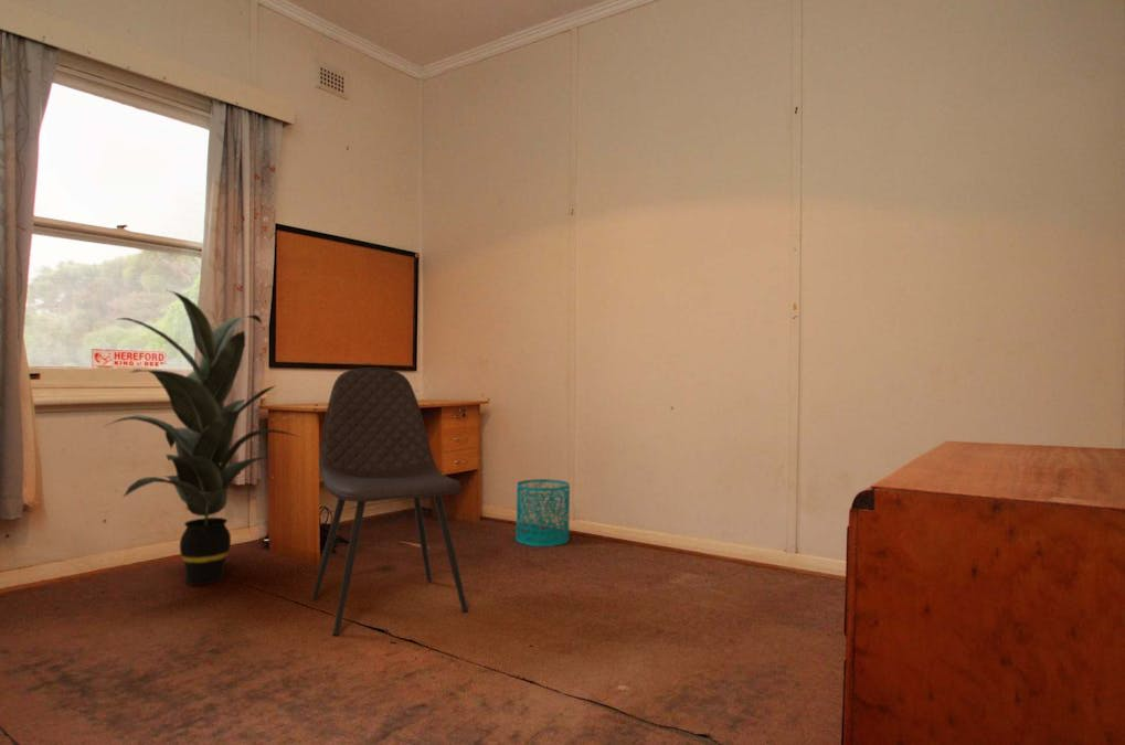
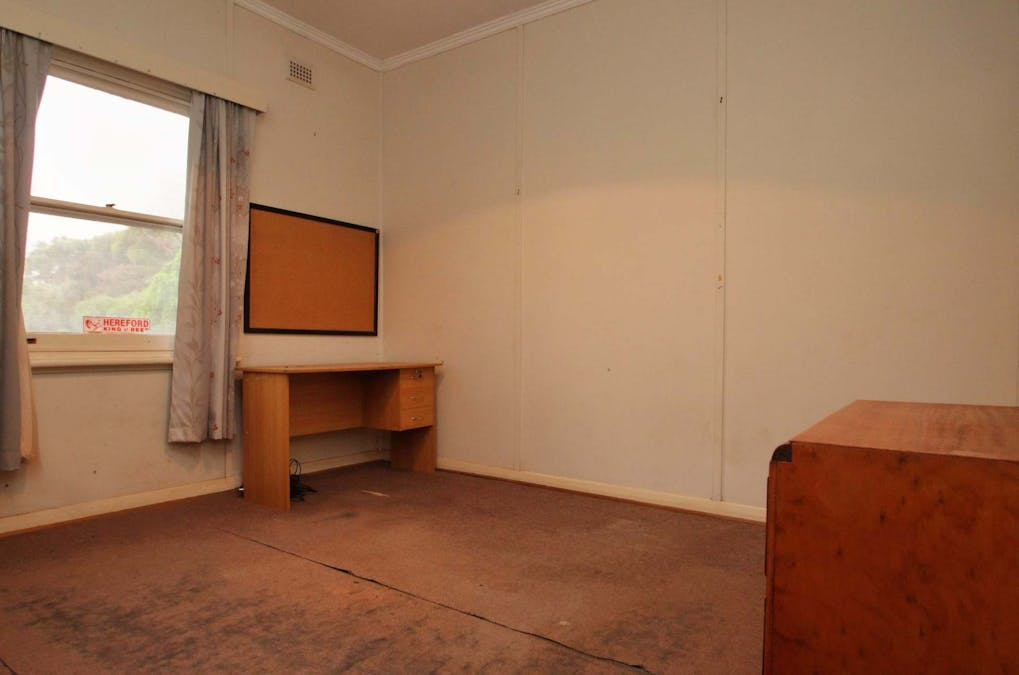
- wastebasket [514,478,571,547]
- indoor plant [103,289,301,586]
- chair [311,366,469,637]
